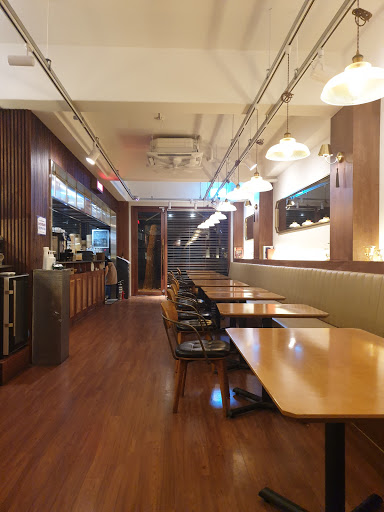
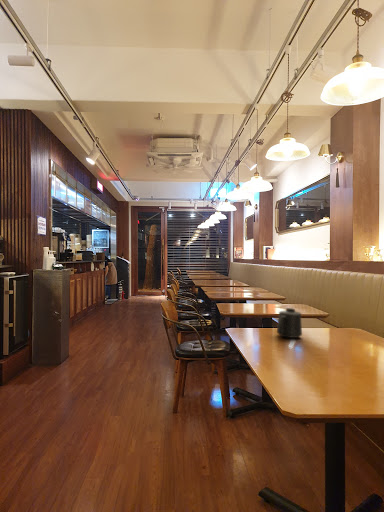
+ mug [276,307,303,339]
